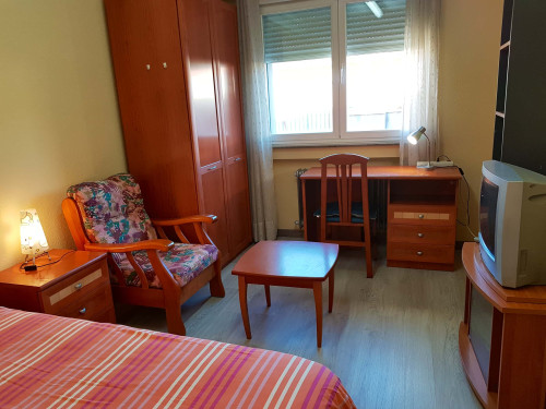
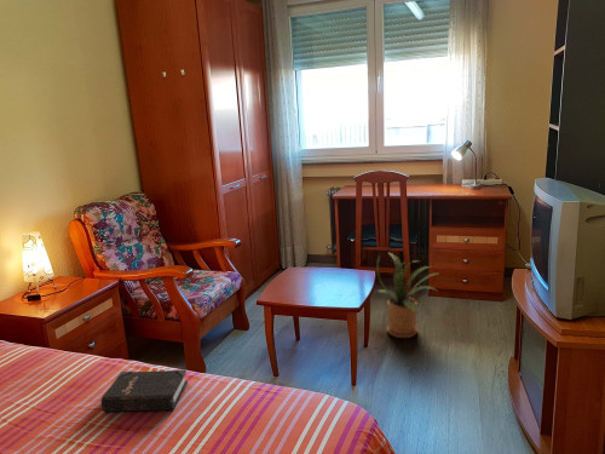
+ hardback book [100,368,189,413]
+ house plant [375,252,438,339]
